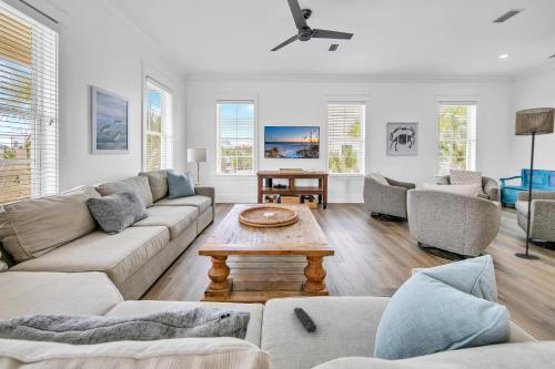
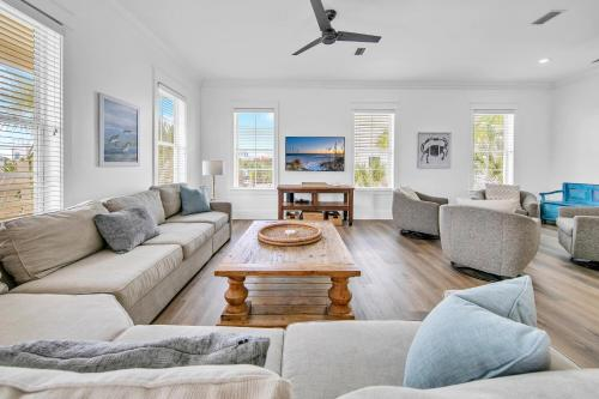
- floor lamp [514,106,555,260]
- remote control [292,306,317,332]
